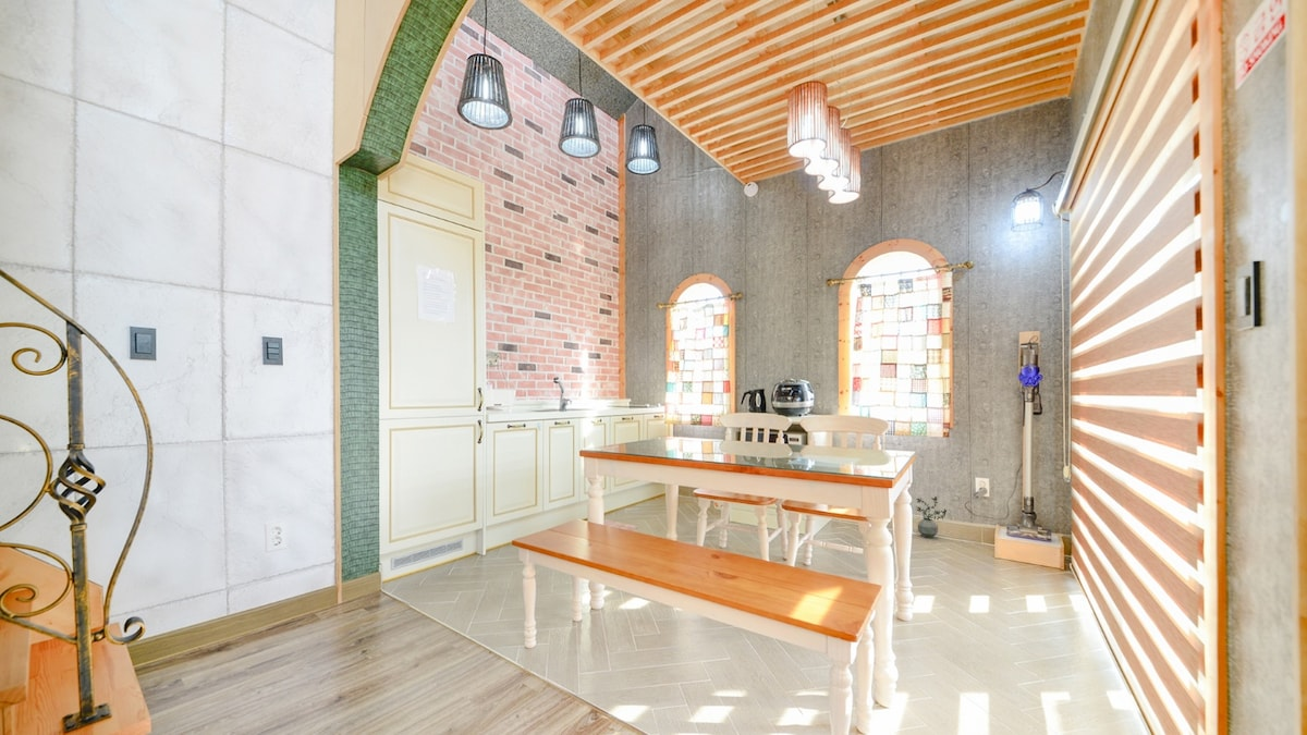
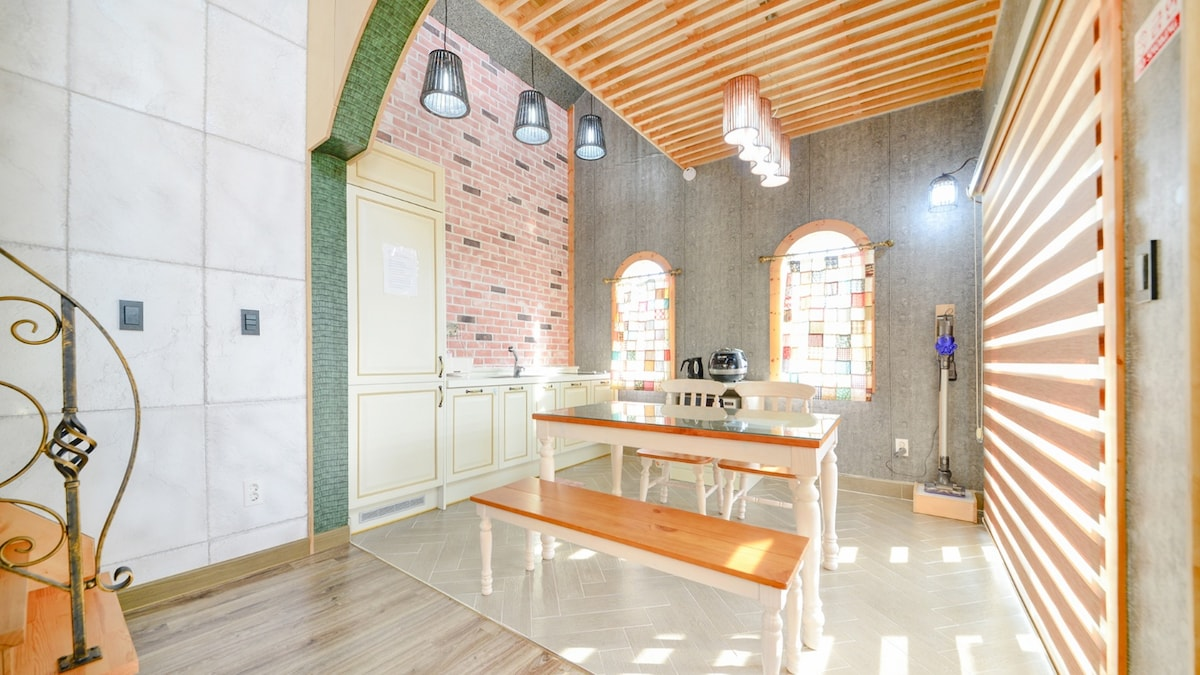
- potted plant [916,495,948,539]
